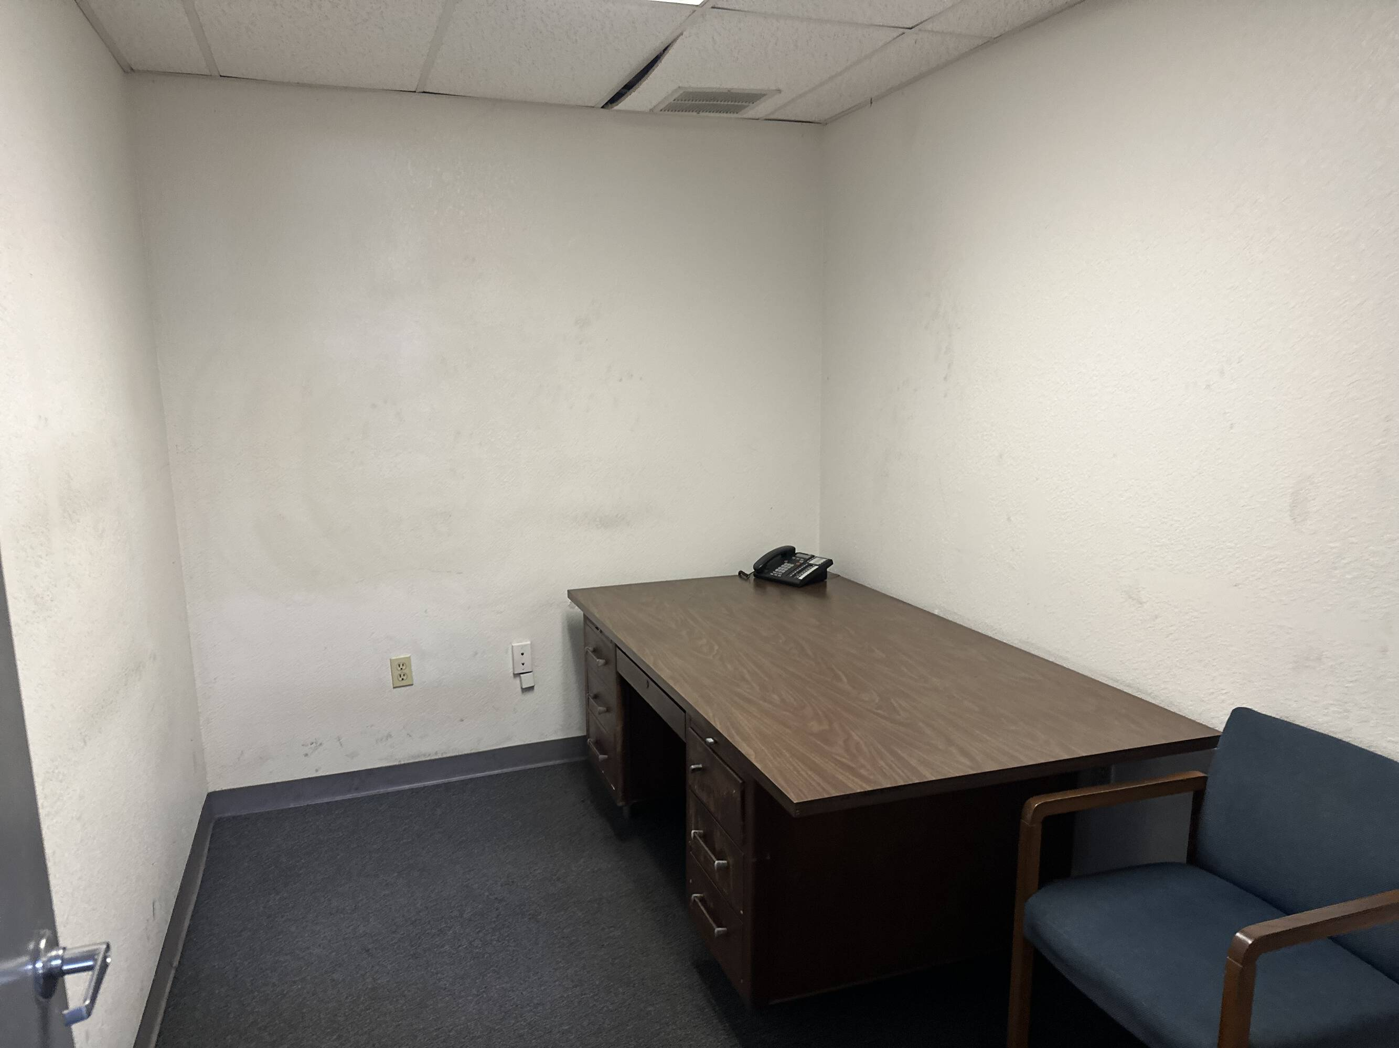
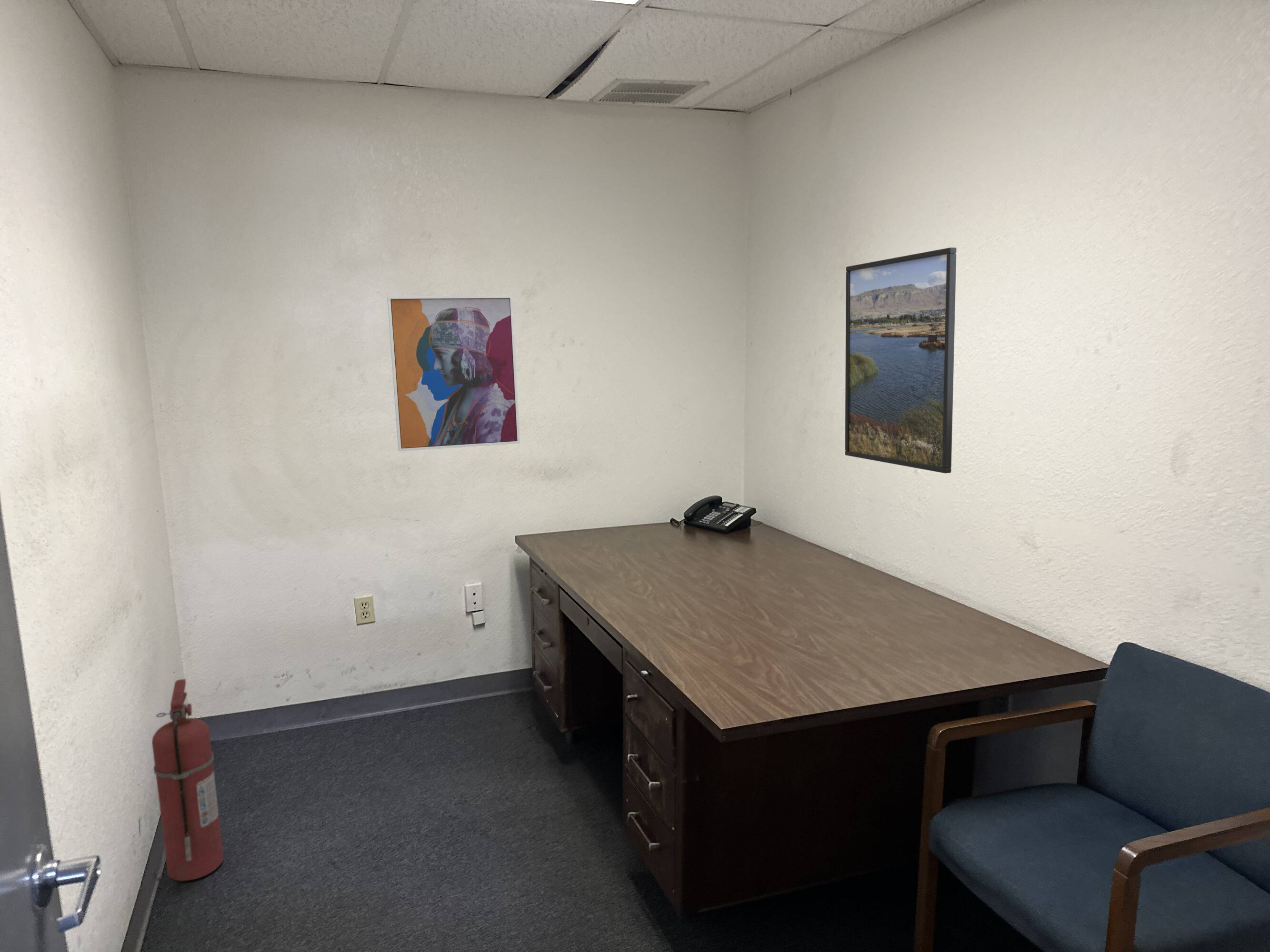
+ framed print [845,247,957,474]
+ wall art [387,295,520,452]
+ fire extinguisher [151,678,224,882]
